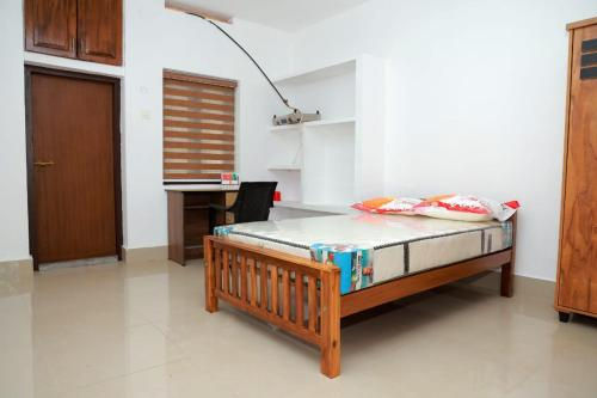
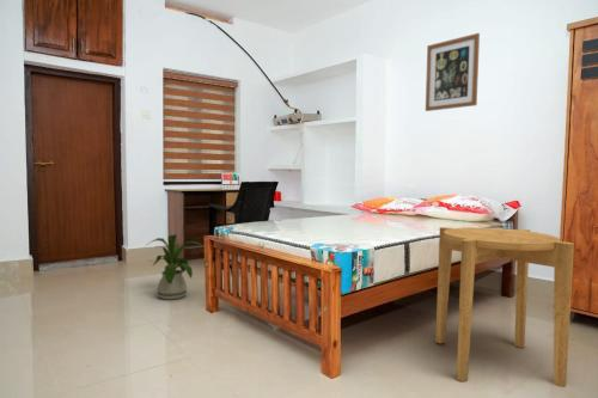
+ wall art [425,32,481,112]
+ house plant [147,233,203,301]
+ side table [434,226,575,388]
